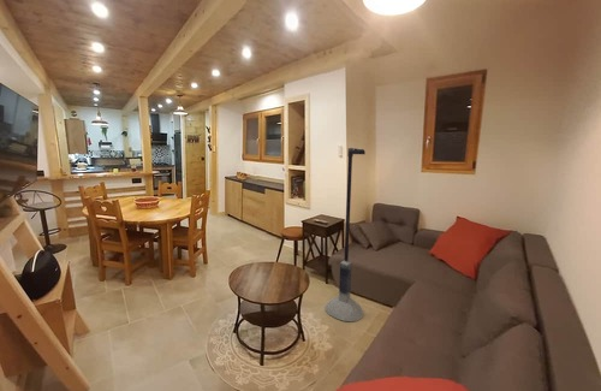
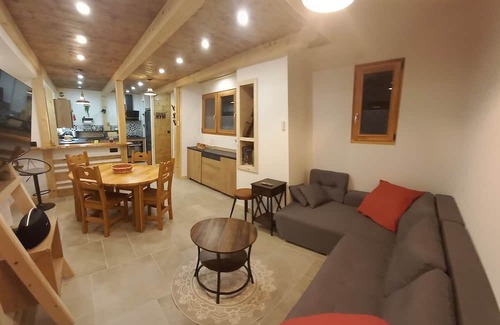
- floor lamp [323,147,367,322]
